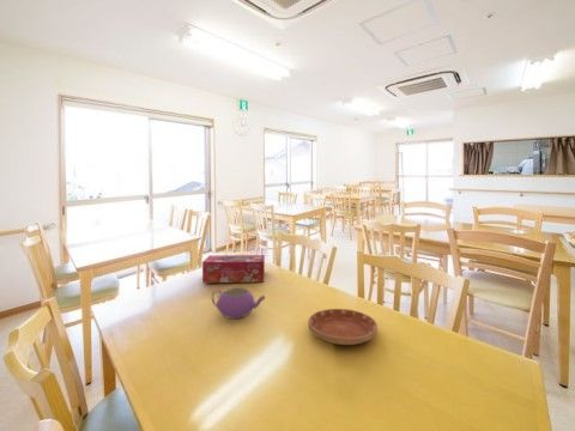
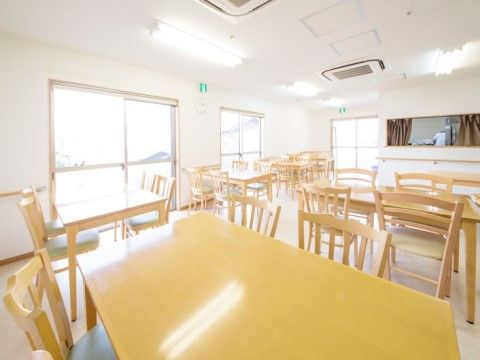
- teapot [211,287,266,320]
- saucer [308,308,379,346]
- tissue box [201,254,266,284]
